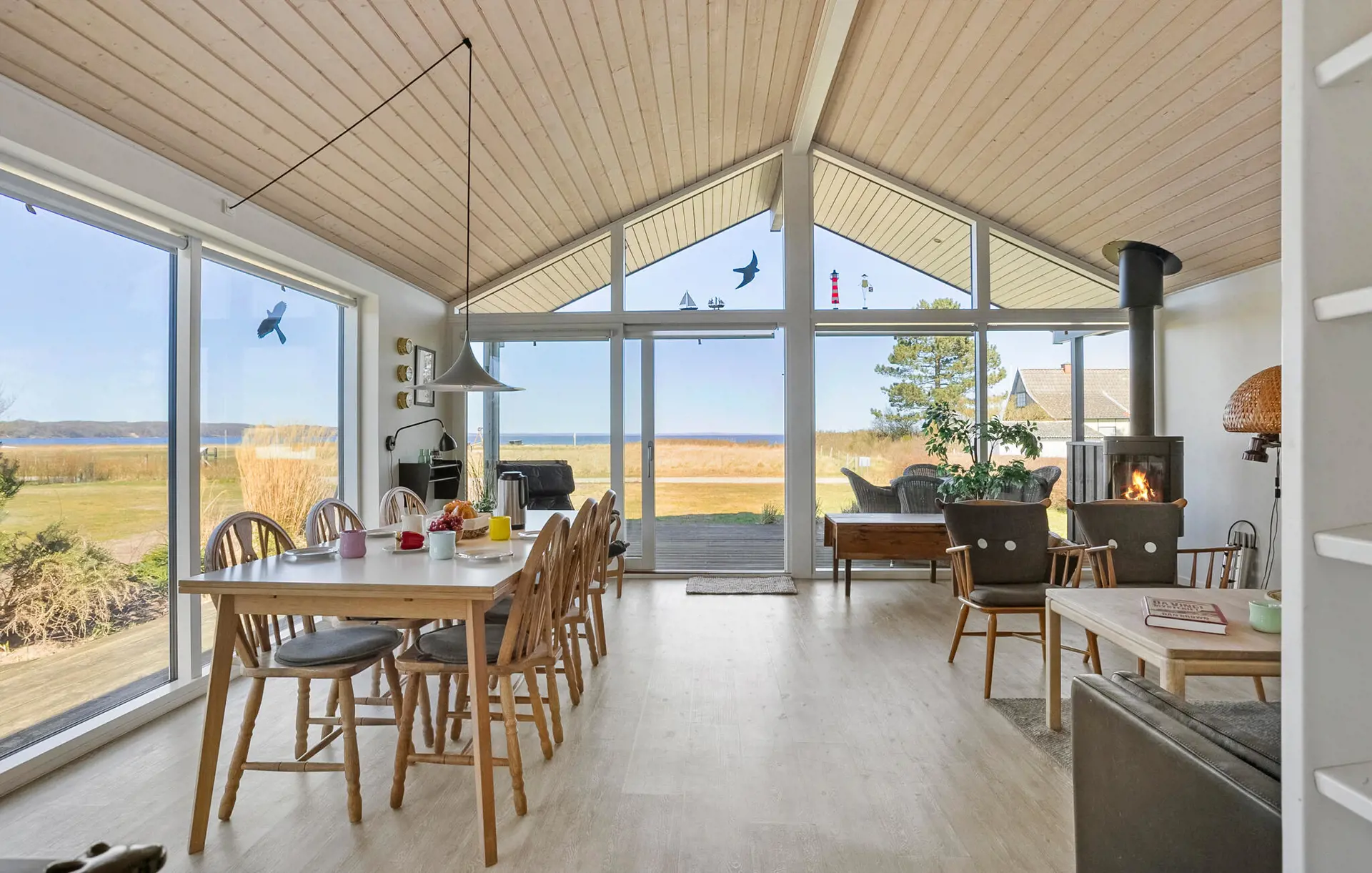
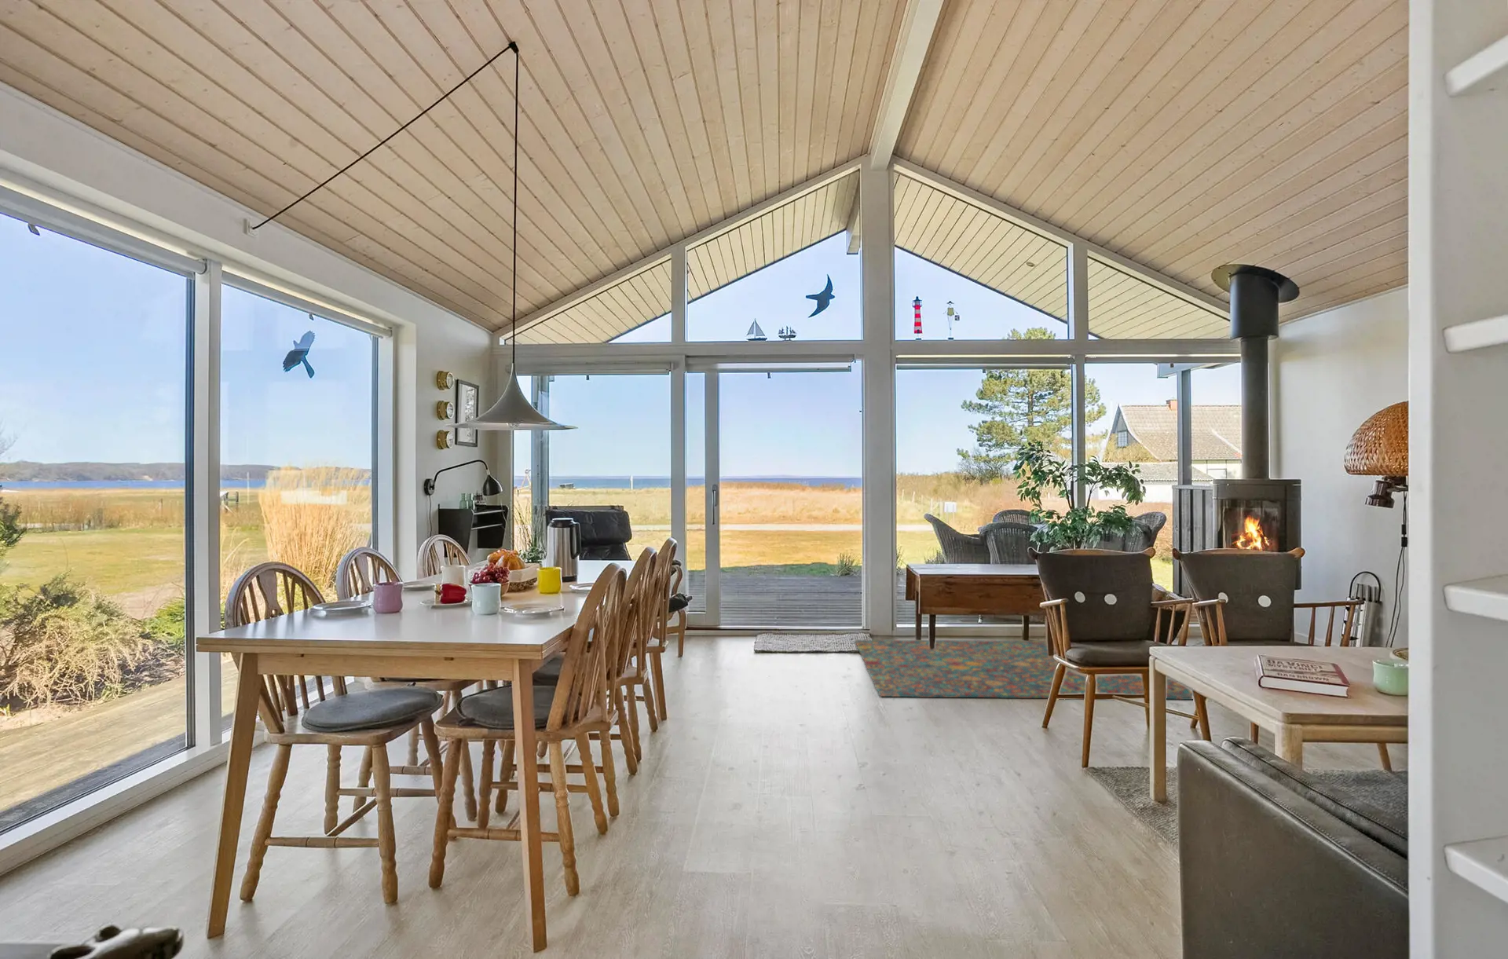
+ rug [854,638,1194,701]
